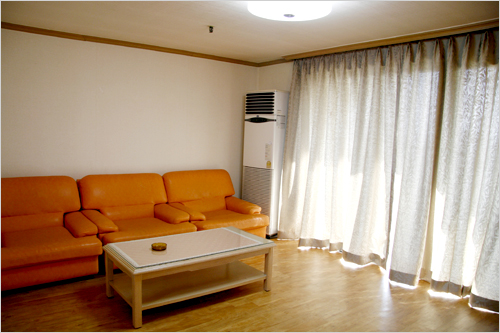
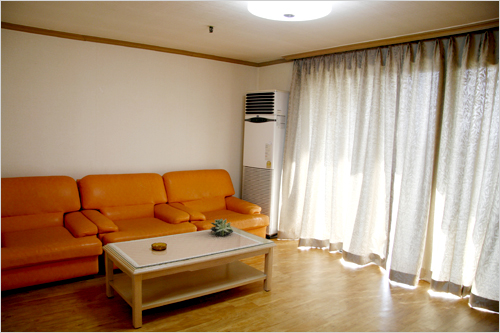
+ succulent plant [209,218,235,237]
